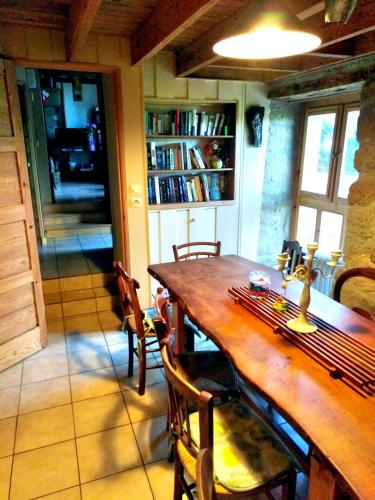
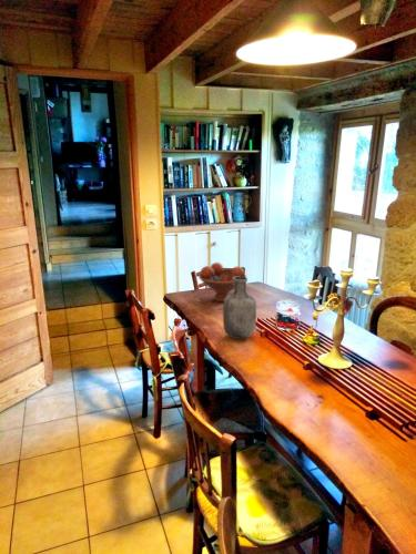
+ fruit bowl [197,261,247,302]
+ vase [222,277,257,340]
